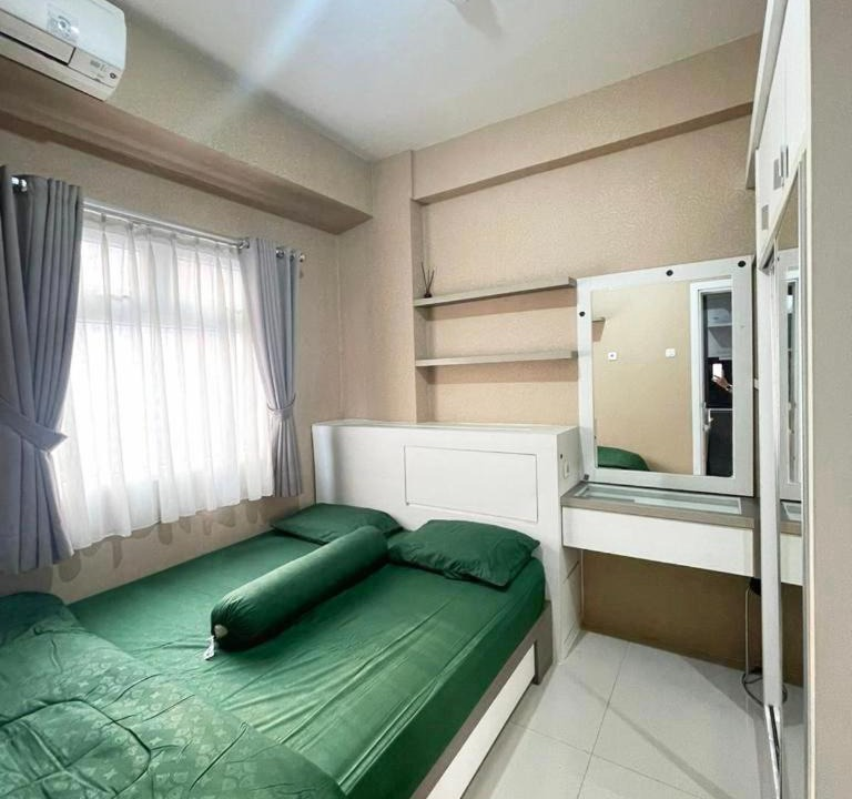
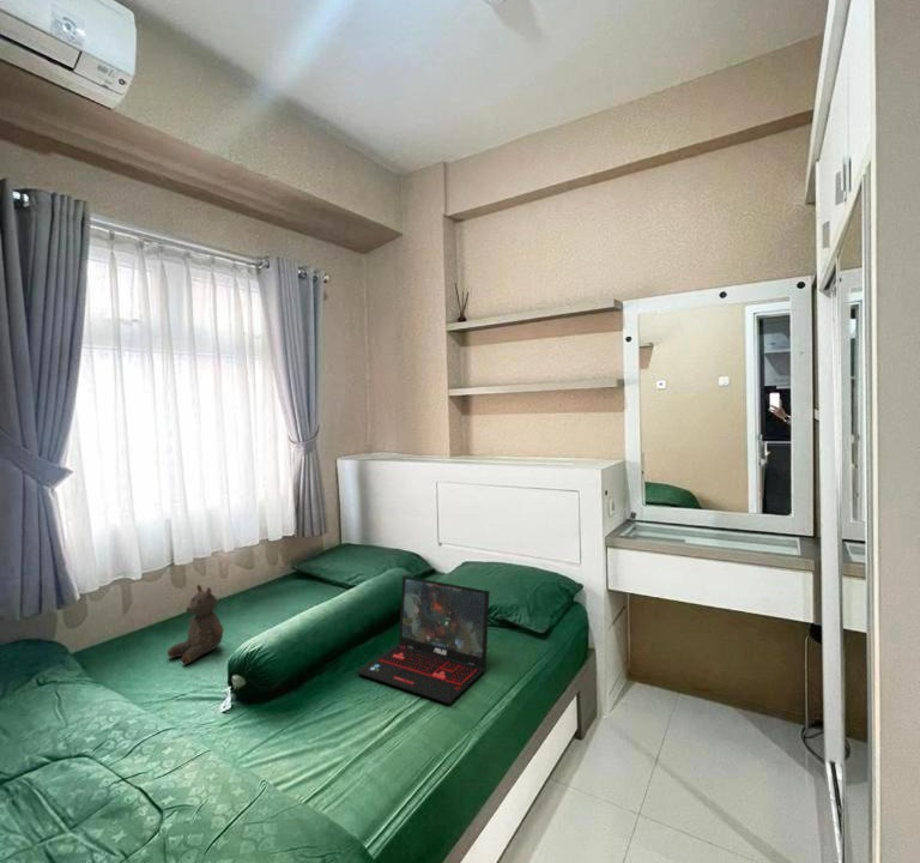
+ laptop [355,574,491,705]
+ stuffed bear [167,584,224,665]
